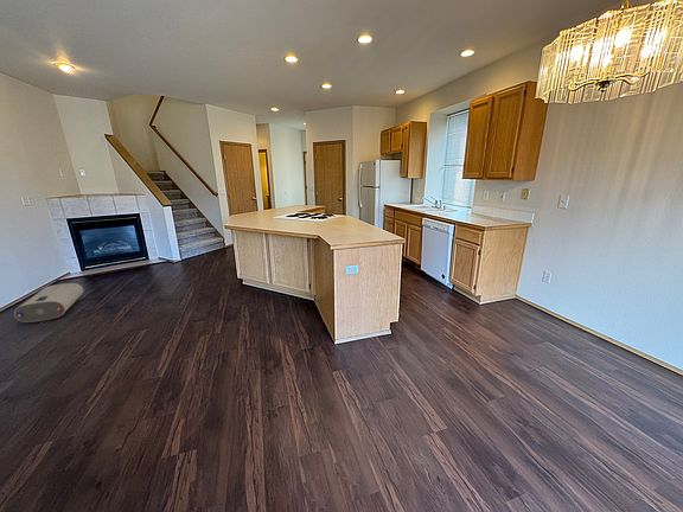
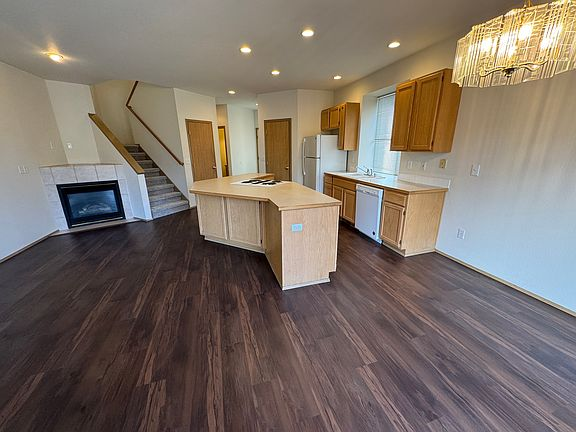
- water heater [13,282,84,324]
